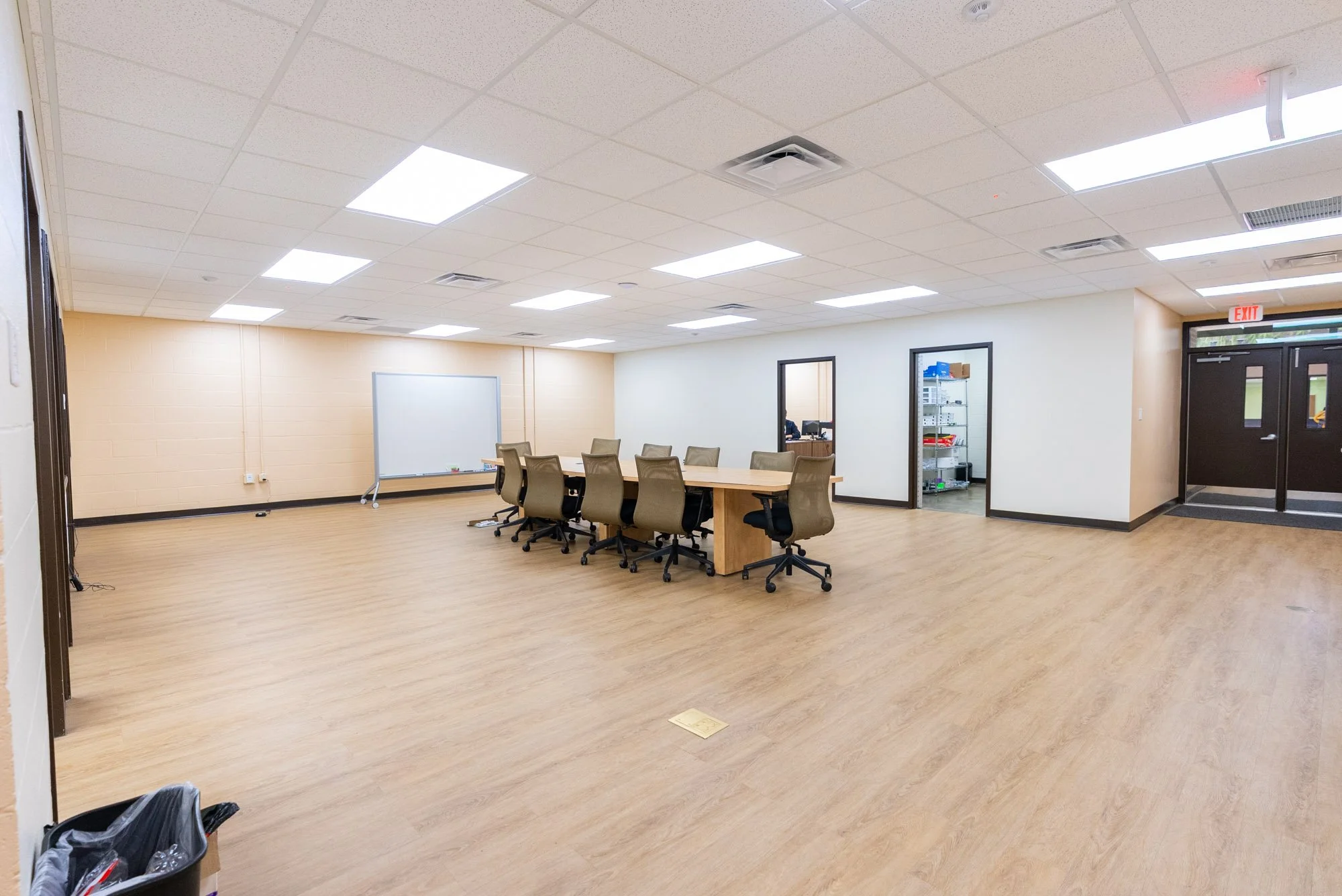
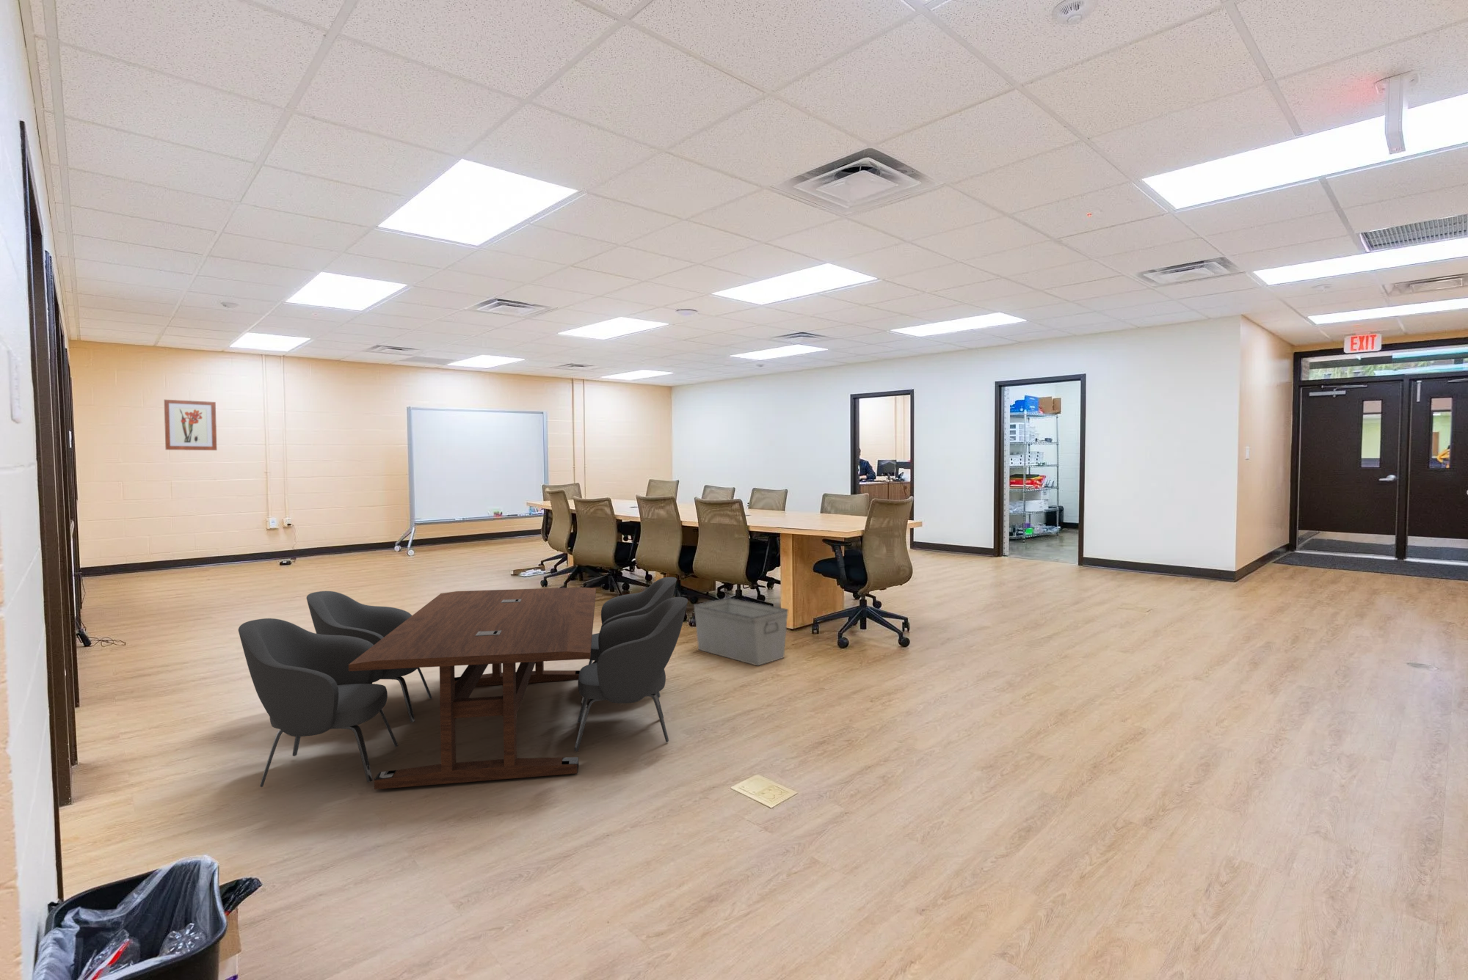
+ dining table [237,576,688,790]
+ storage bin [692,597,789,666]
+ wall art [164,399,218,451]
